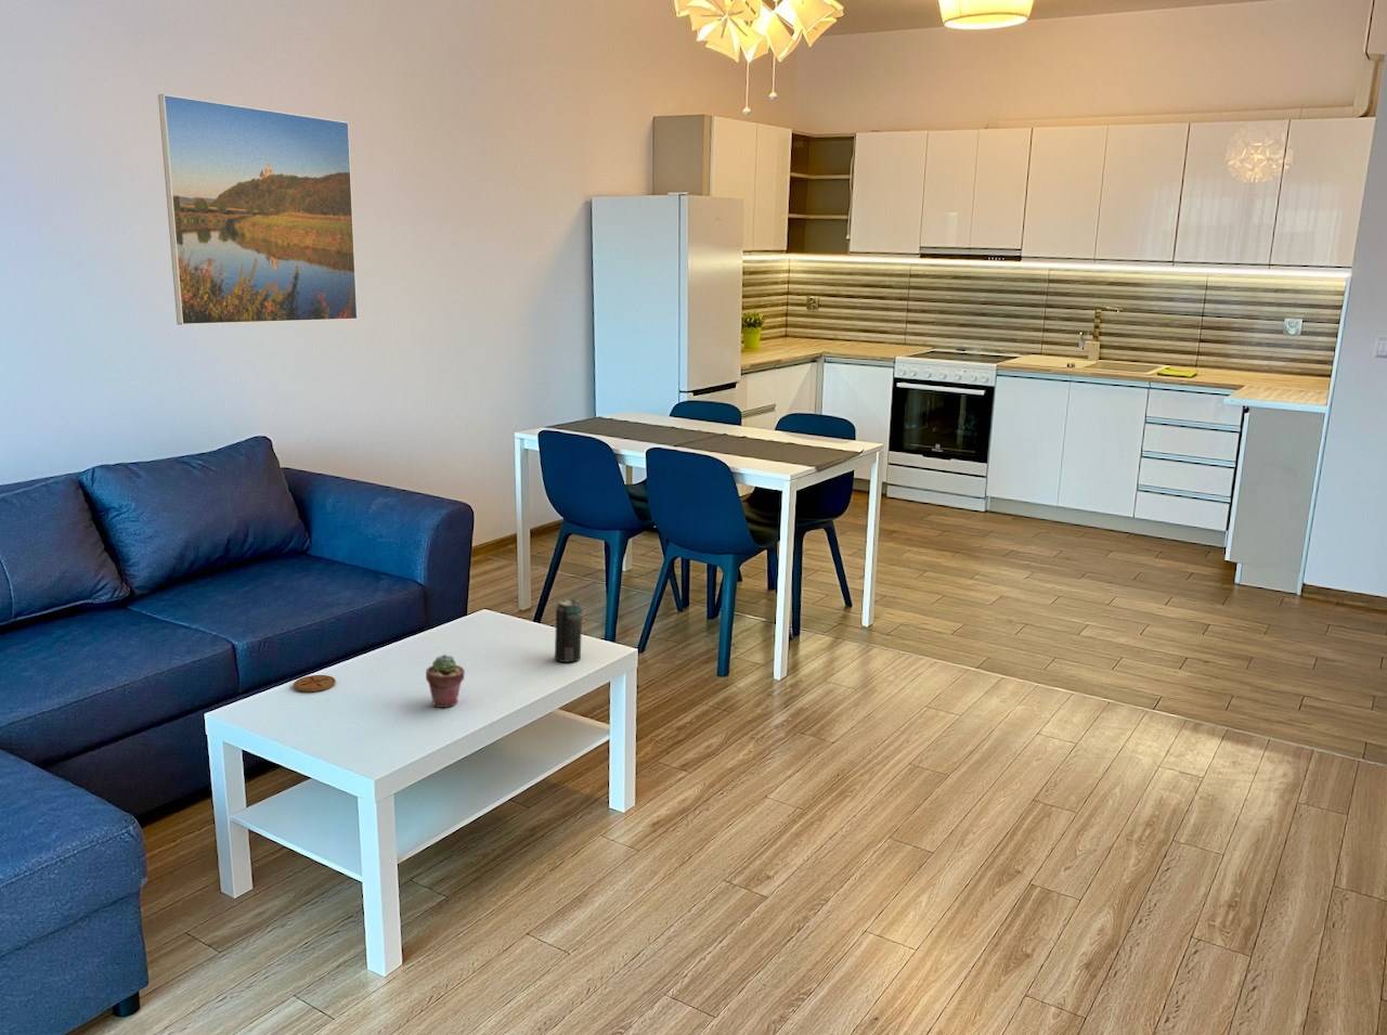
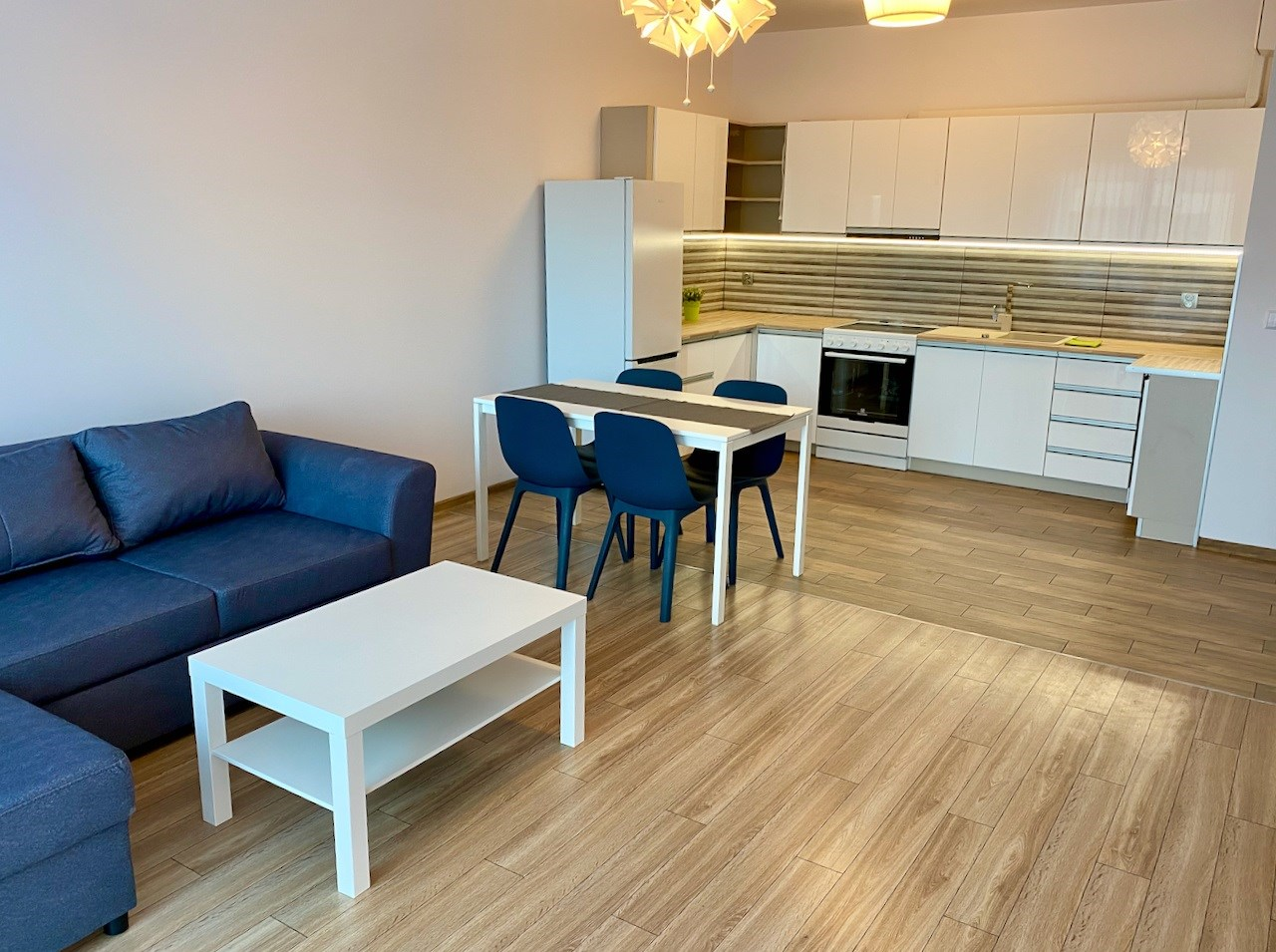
- beverage can [553,598,583,663]
- potted succulent [425,653,466,709]
- coaster [292,674,337,694]
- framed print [158,93,359,326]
